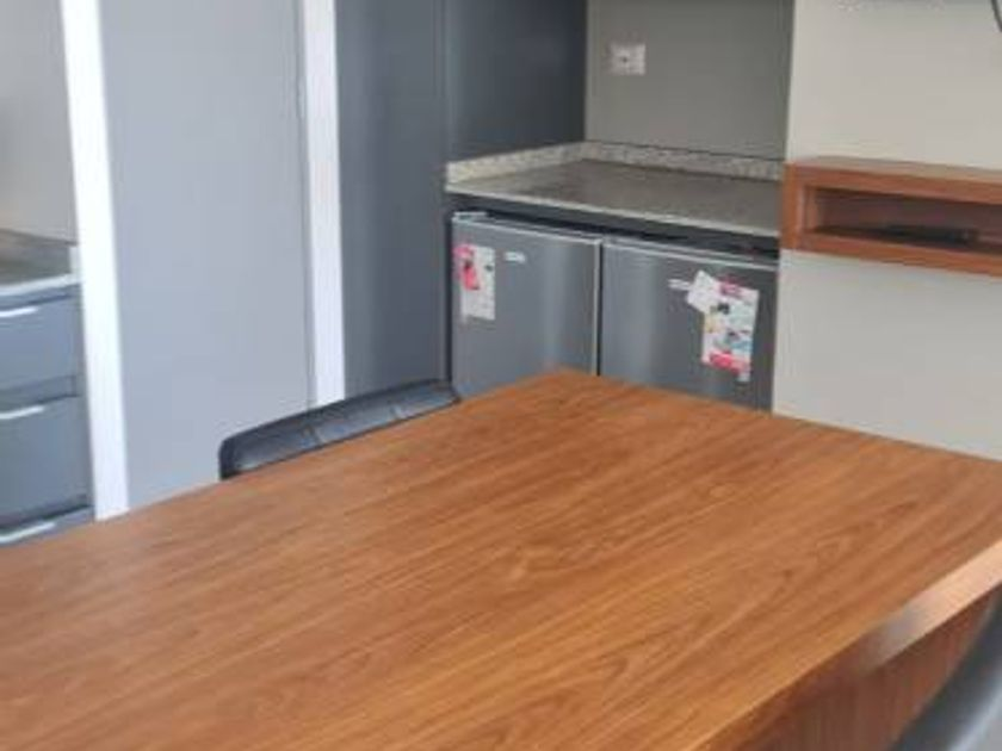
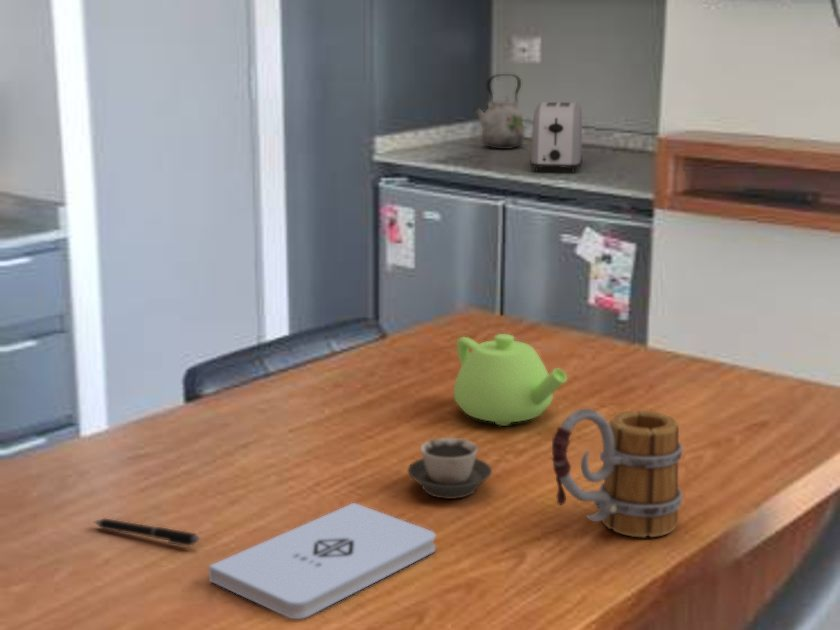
+ teapot [453,333,568,427]
+ notepad [208,502,436,620]
+ kettle [473,73,525,150]
+ cup [407,437,493,500]
+ pen [93,517,200,548]
+ mug [551,408,683,539]
+ toaster [529,101,583,173]
